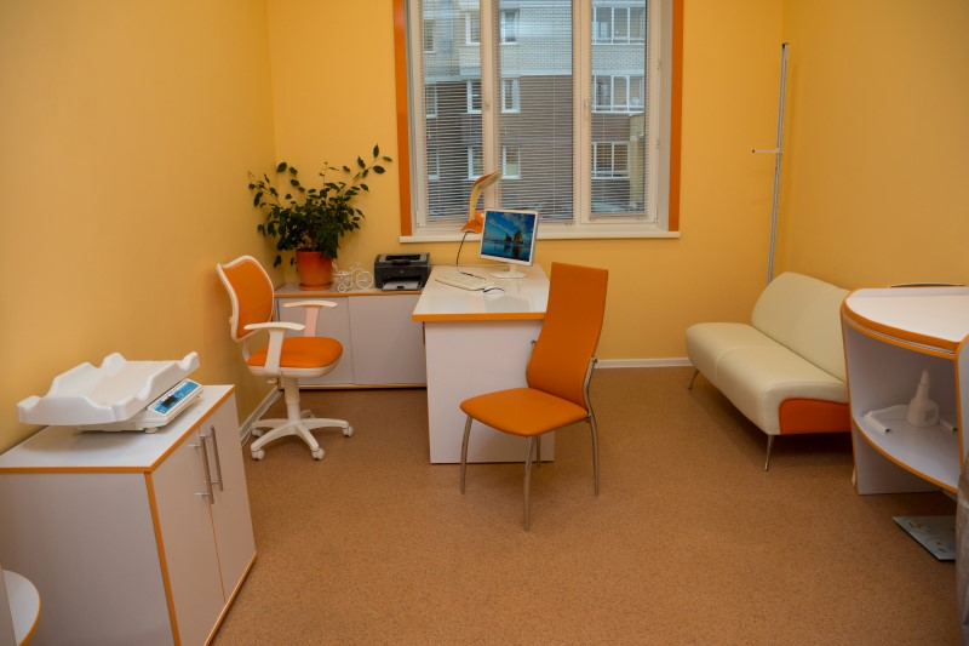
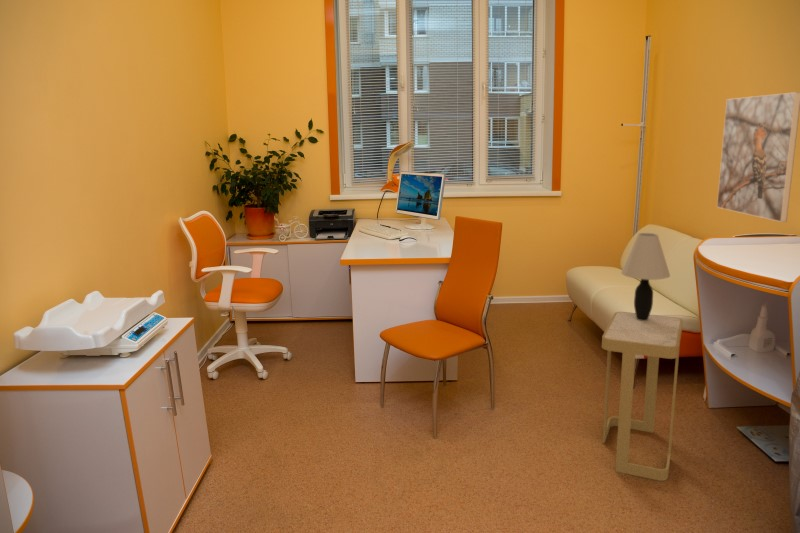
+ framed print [716,91,800,223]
+ side table [601,311,684,482]
+ table lamp [620,232,671,321]
